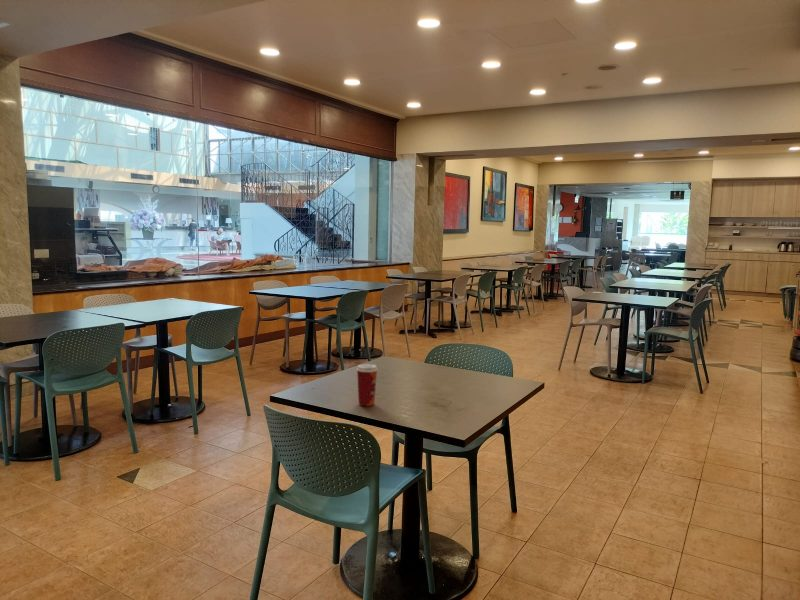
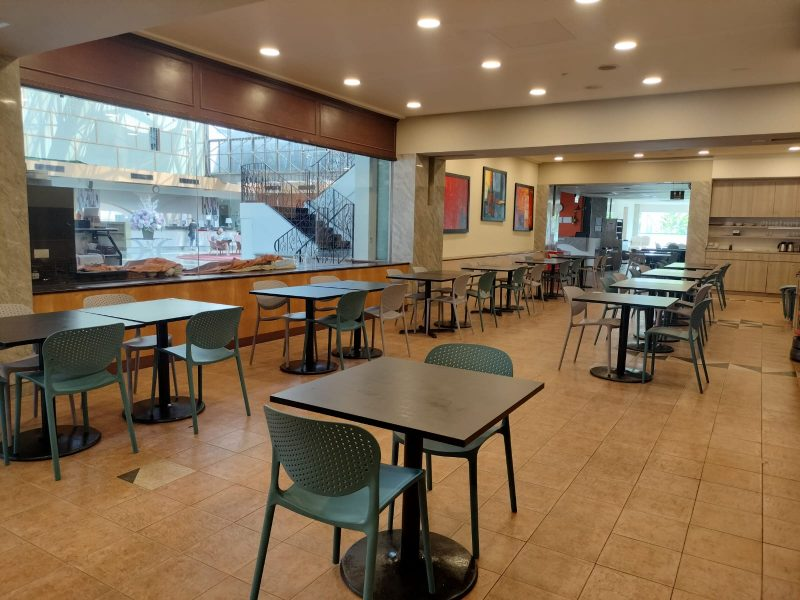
- paper cup [355,363,379,407]
